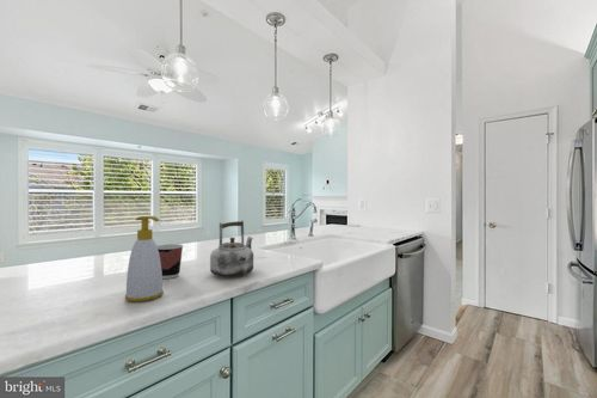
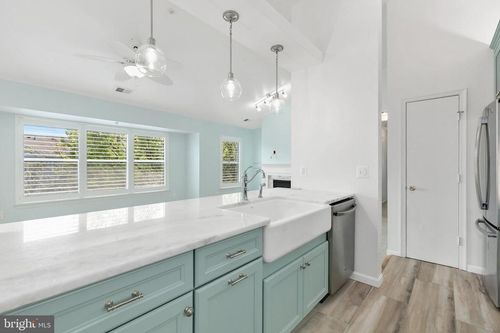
- cup [156,243,184,280]
- kettle [209,220,254,278]
- soap bottle [124,215,165,302]
